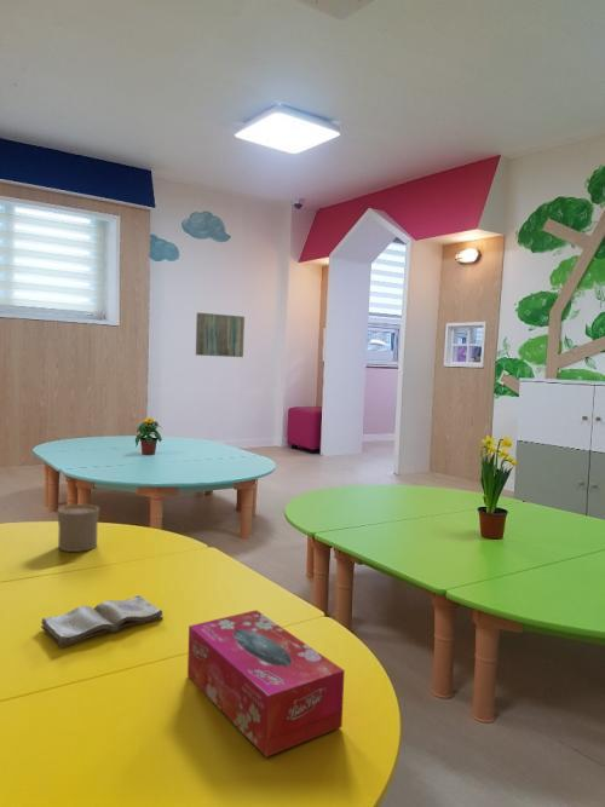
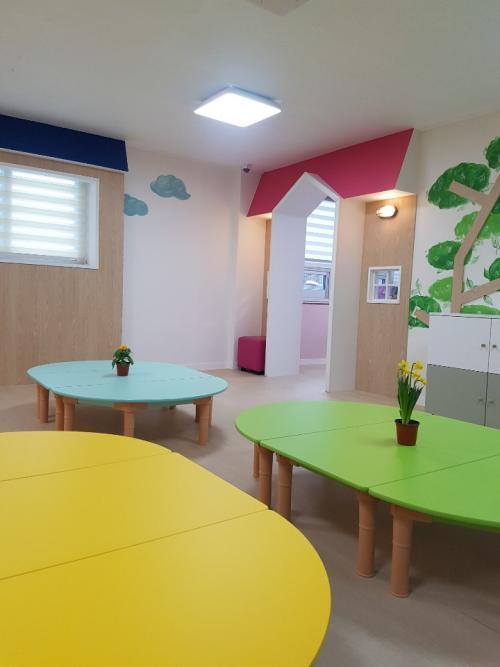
- wall art [195,312,246,358]
- cup [56,503,100,553]
- tissue box [186,609,346,759]
- diary [40,594,165,649]
